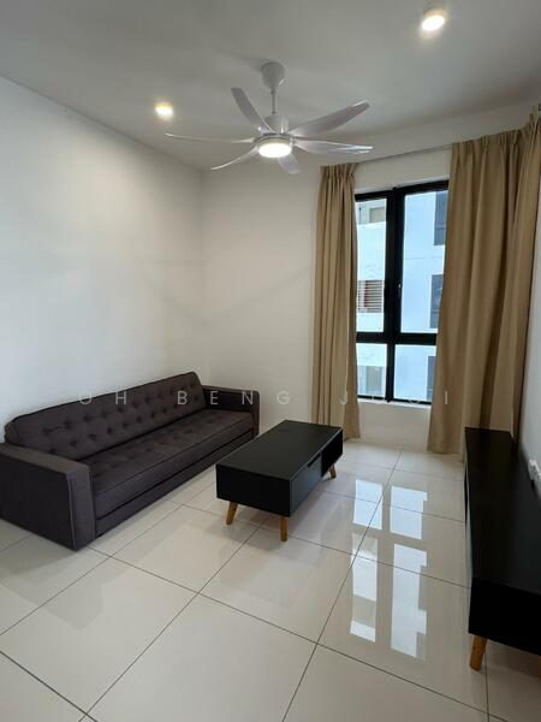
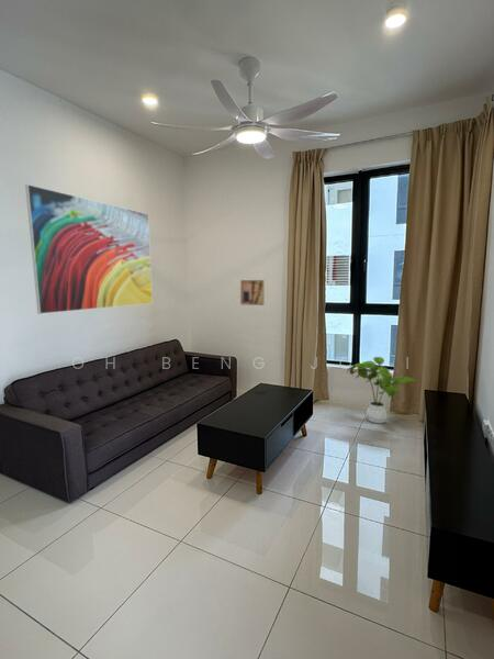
+ house plant [346,356,419,424]
+ wall art [239,279,266,306]
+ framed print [24,183,154,315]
